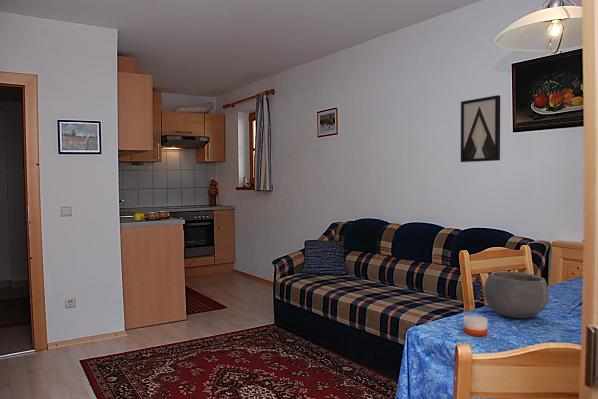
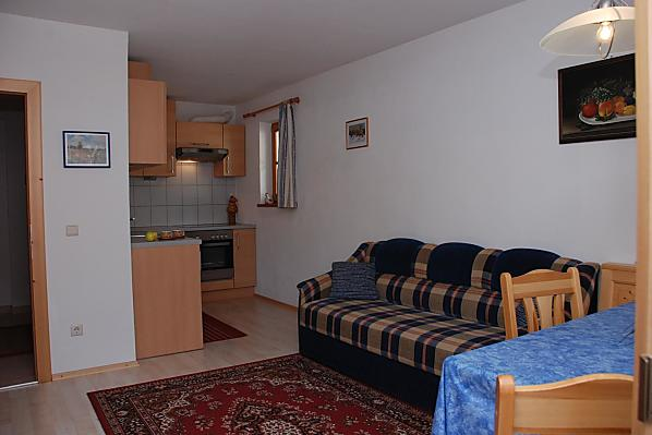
- bowl [483,270,550,319]
- wall art [460,94,501,163]
- candle [463,308,489,337]
